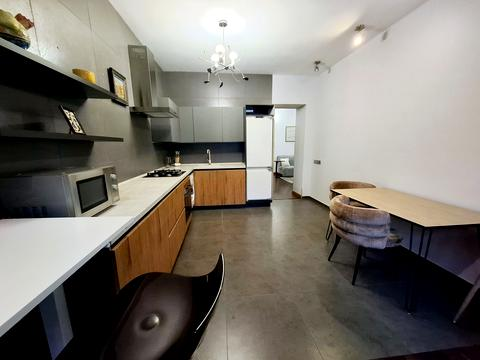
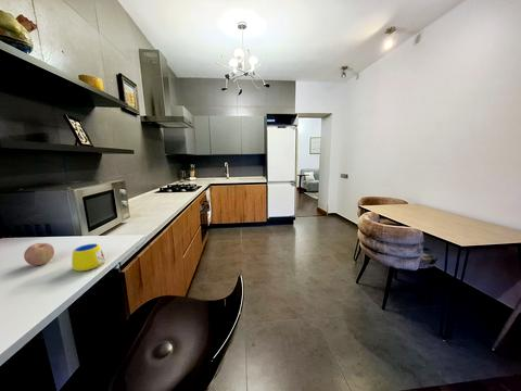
+ fruit [23,242,55,266]
+ mug [71,242,107,273]
